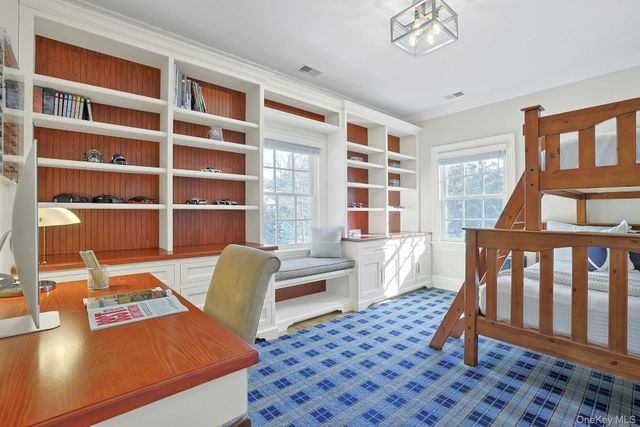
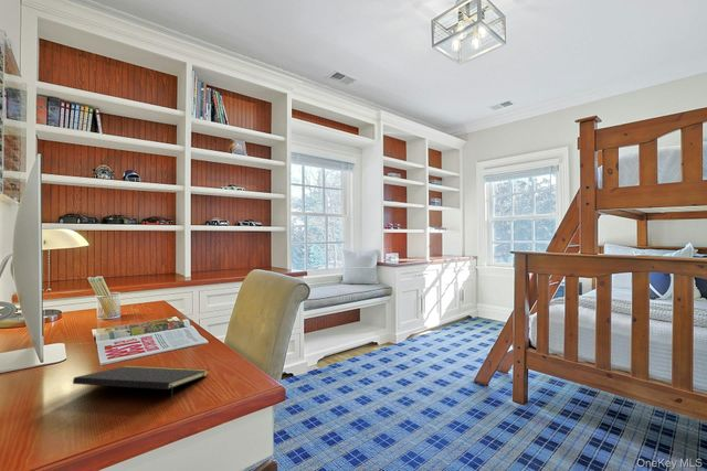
+ notepad [72,364,210,405]
